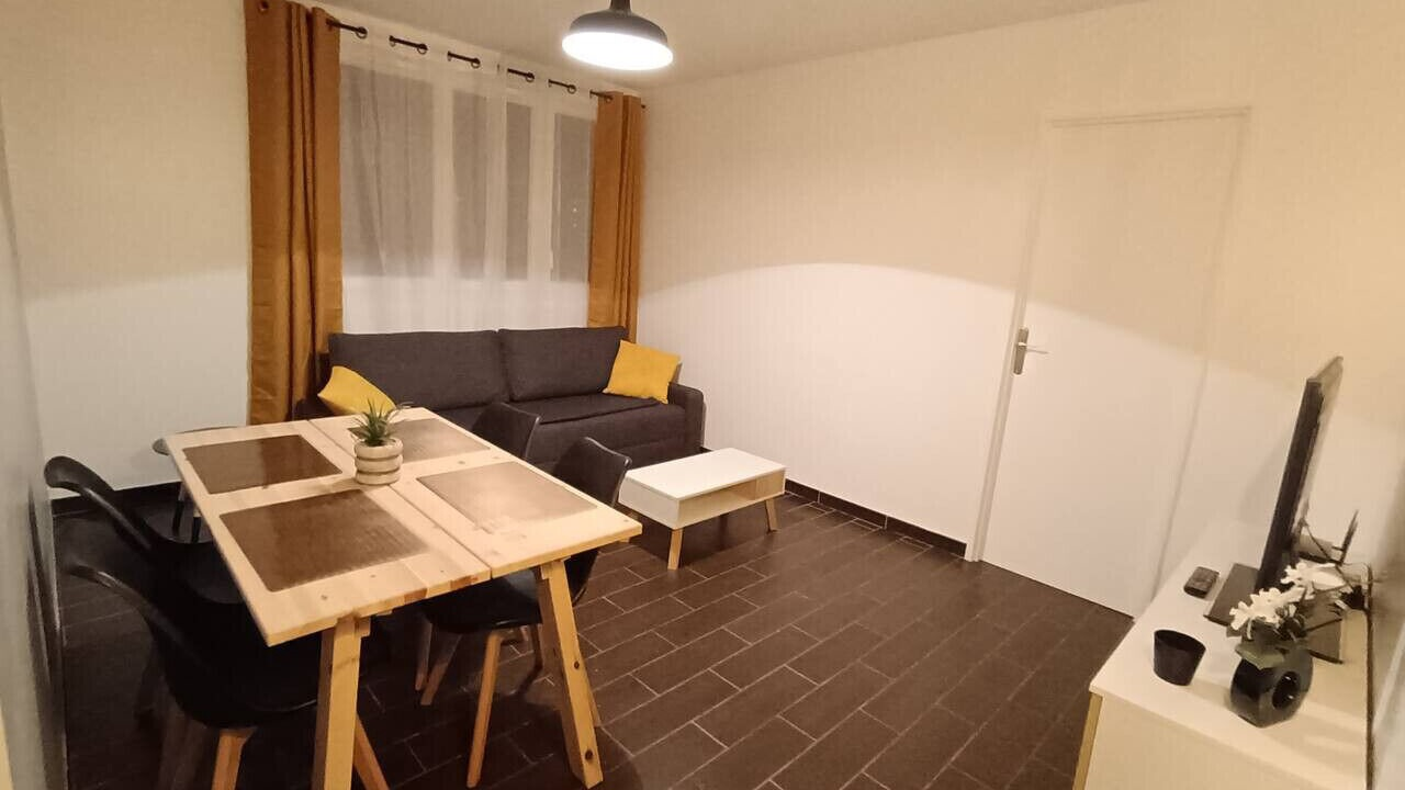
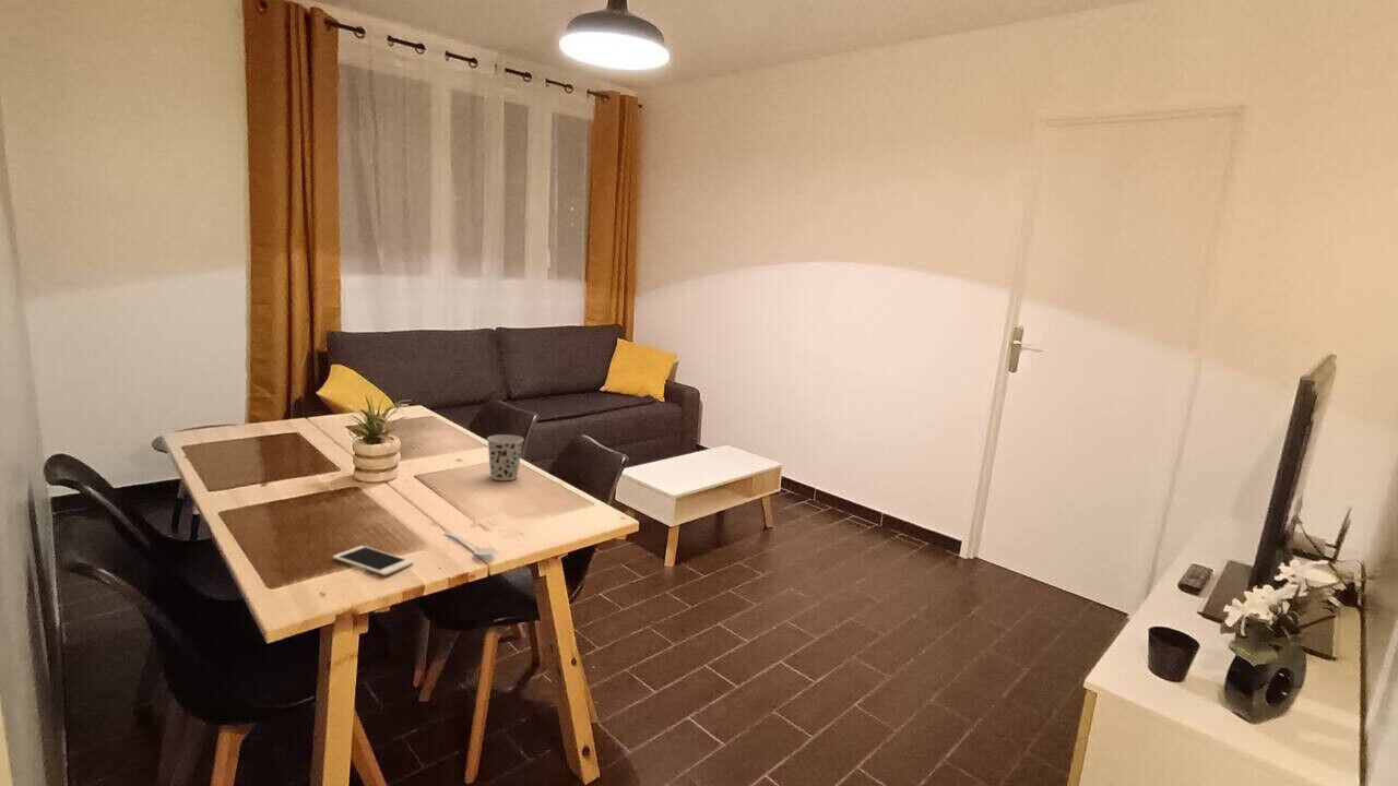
+ cup [486,433,525,481]
+ stirrer [443,531,497,557]
+ cell phone [332,545,414,576]
